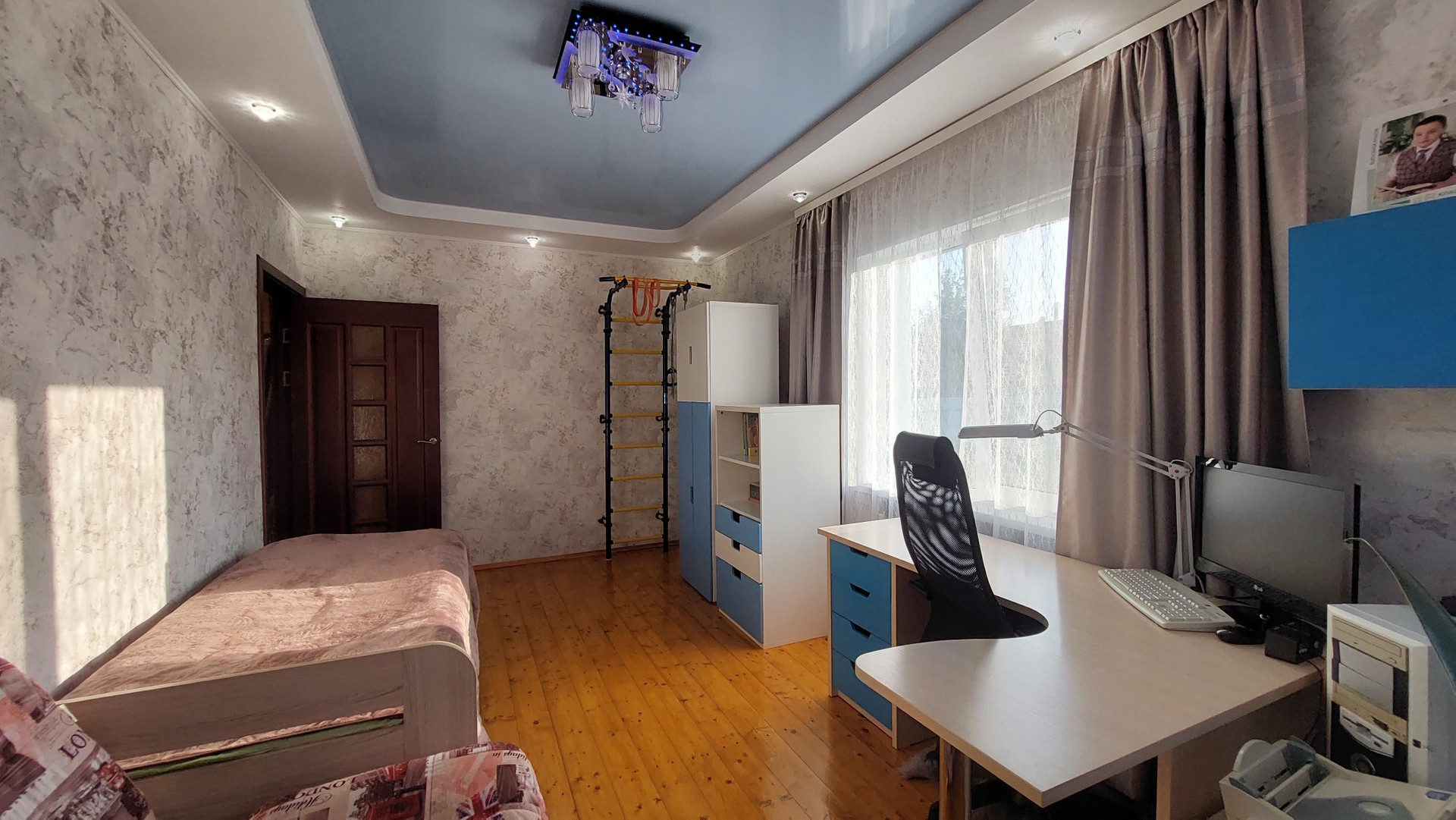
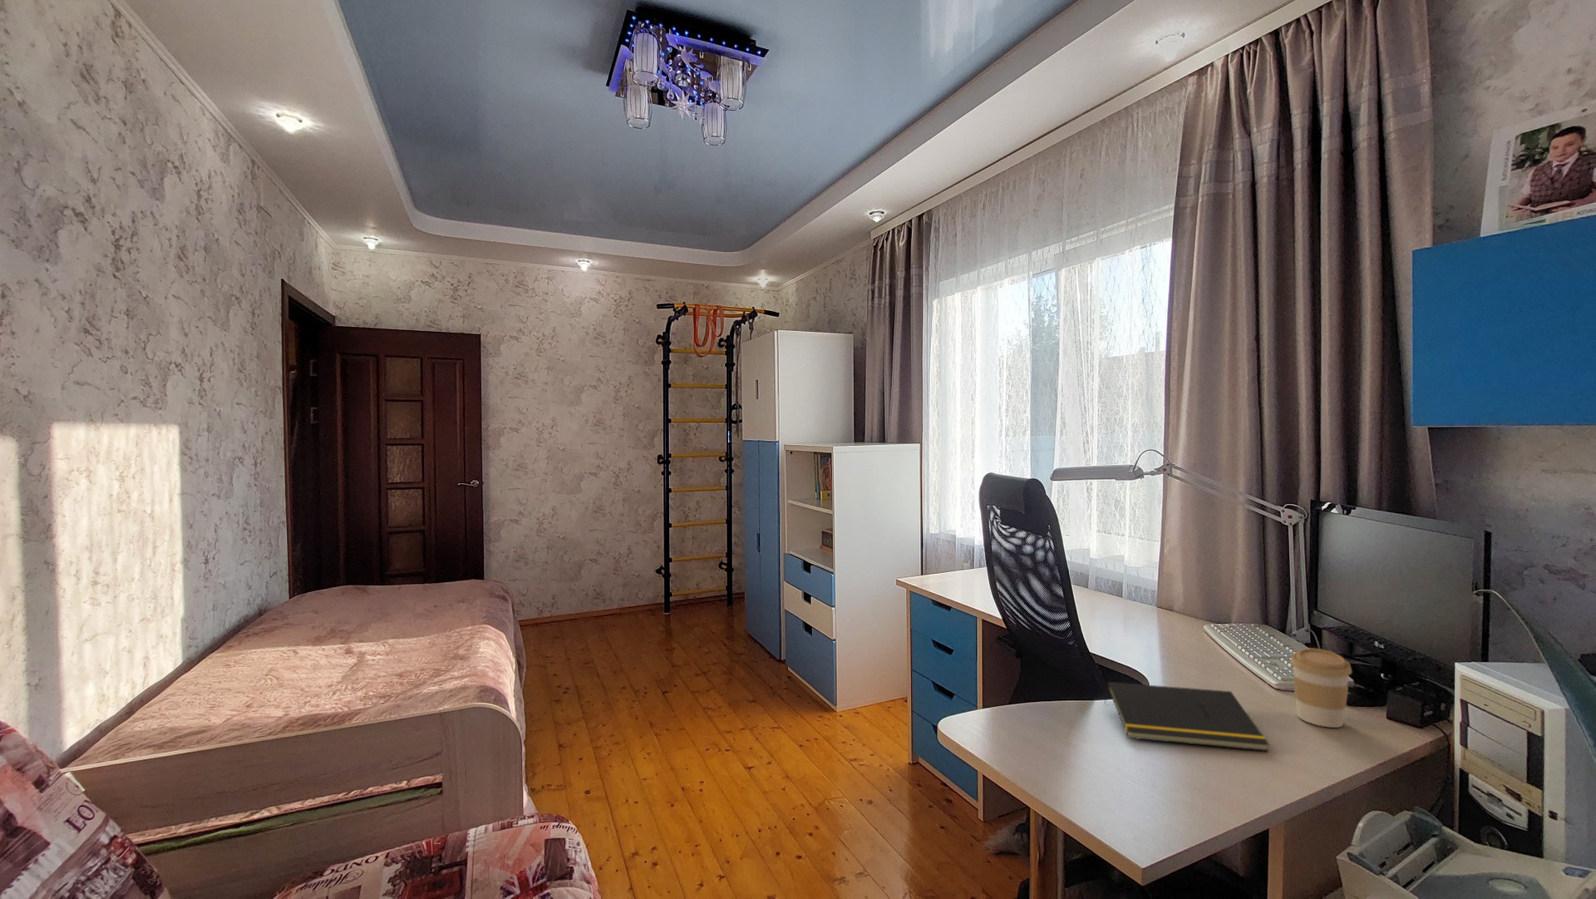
+ coffee cup [1289,647,1353,728]
+ notepad [1104,681,1270,752]
